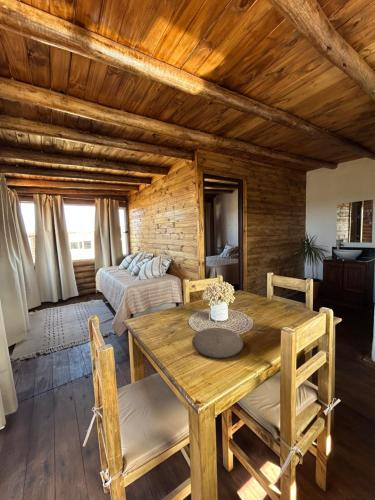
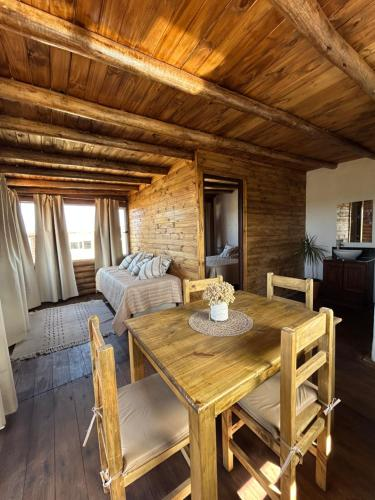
- plate [191,327,245,360]
